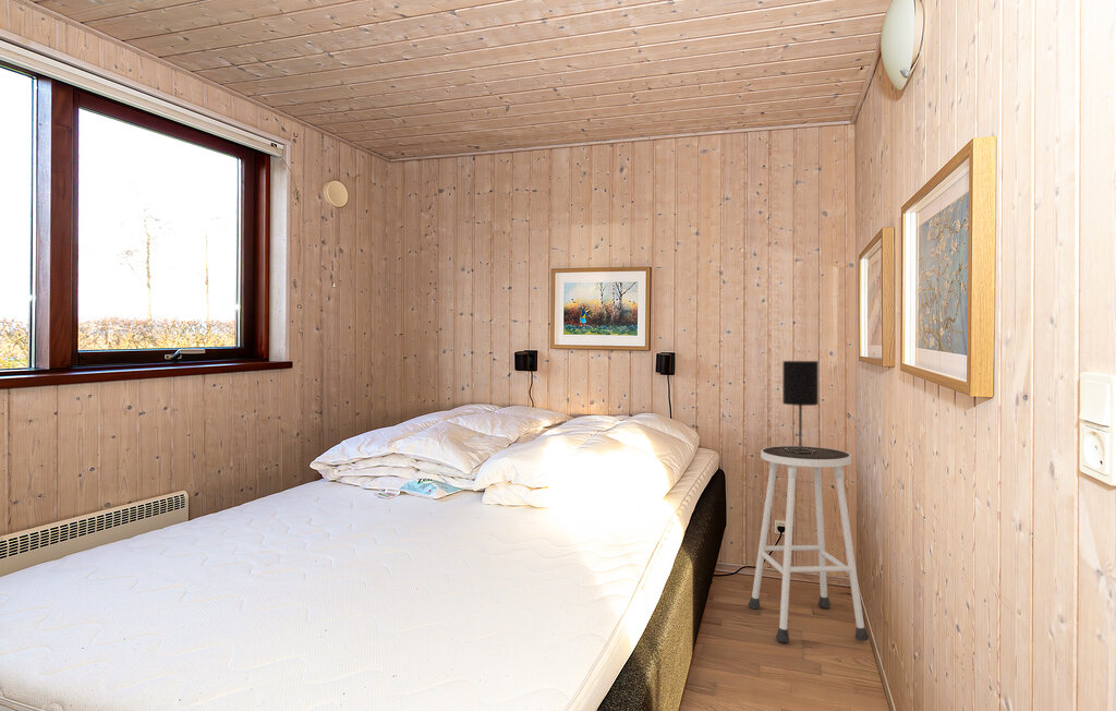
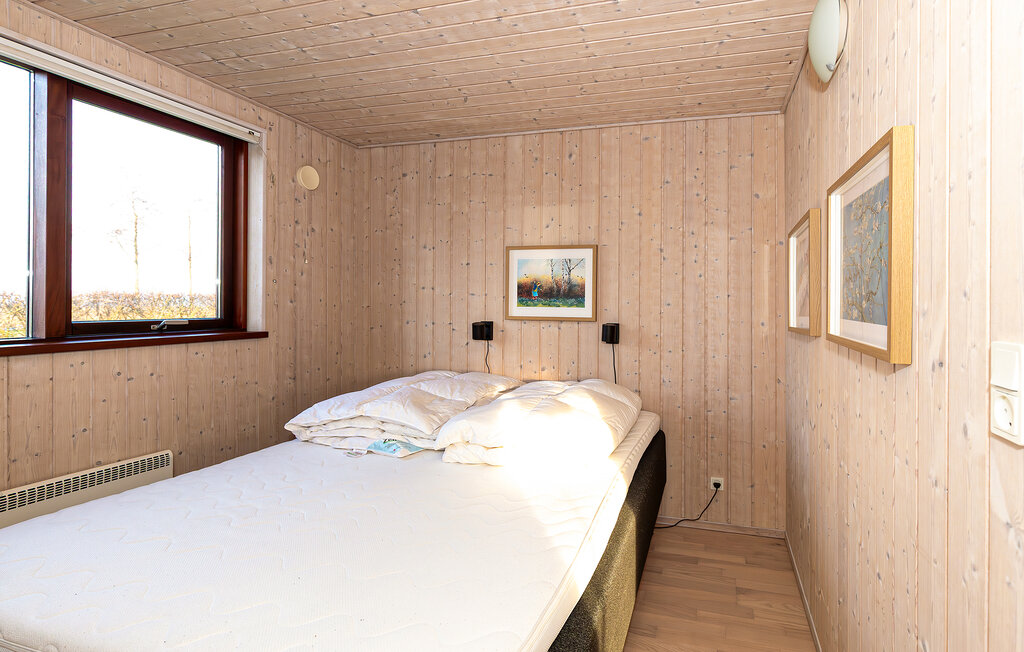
- table lamp [781,360,820,454]
- stool [748,445,870,643]
